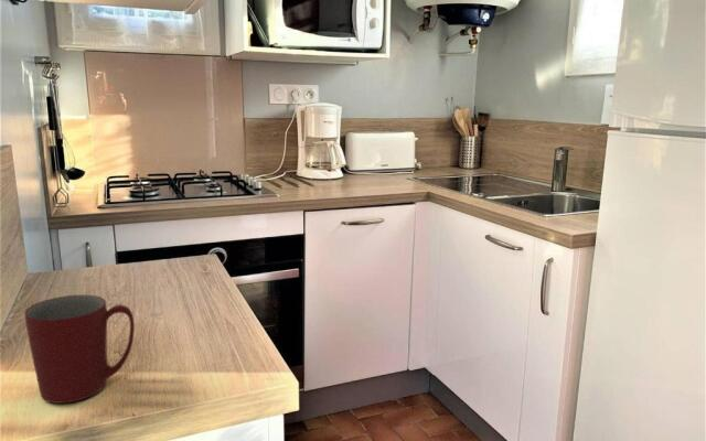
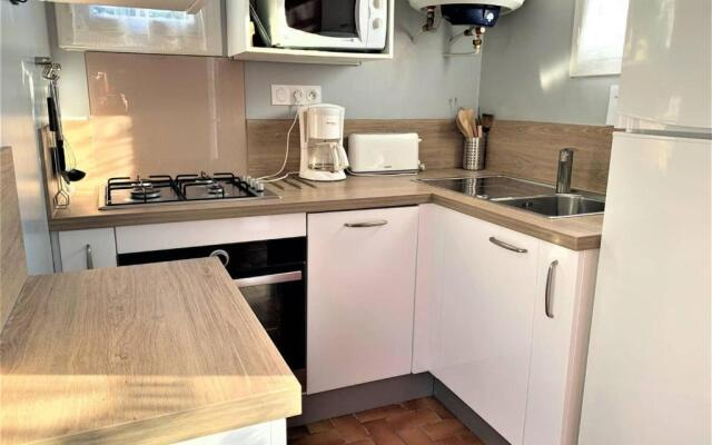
- mug [24,294,136,405]
